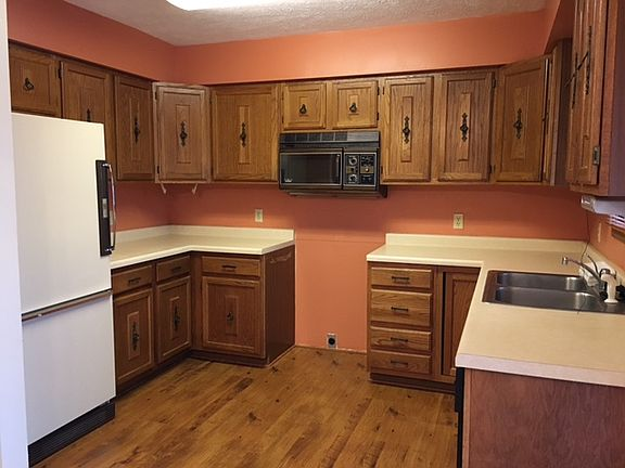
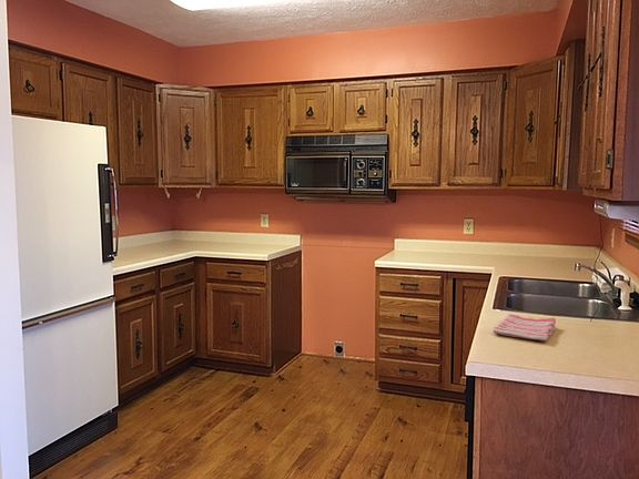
+ dish towel [493,314,557,343]
